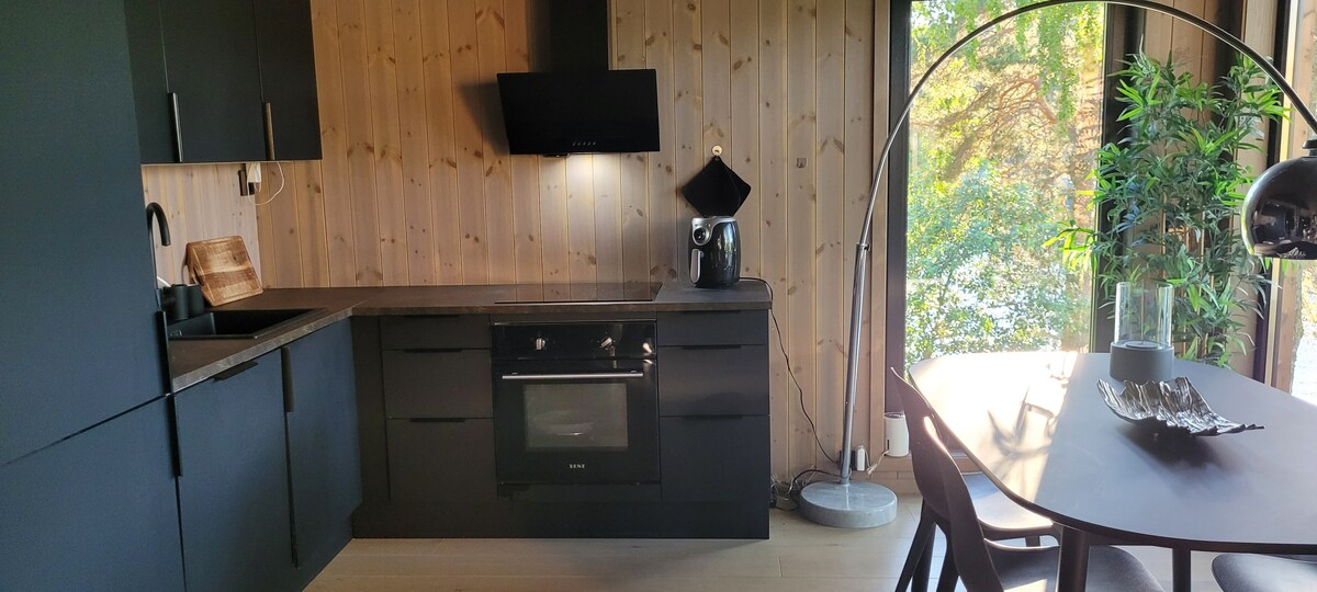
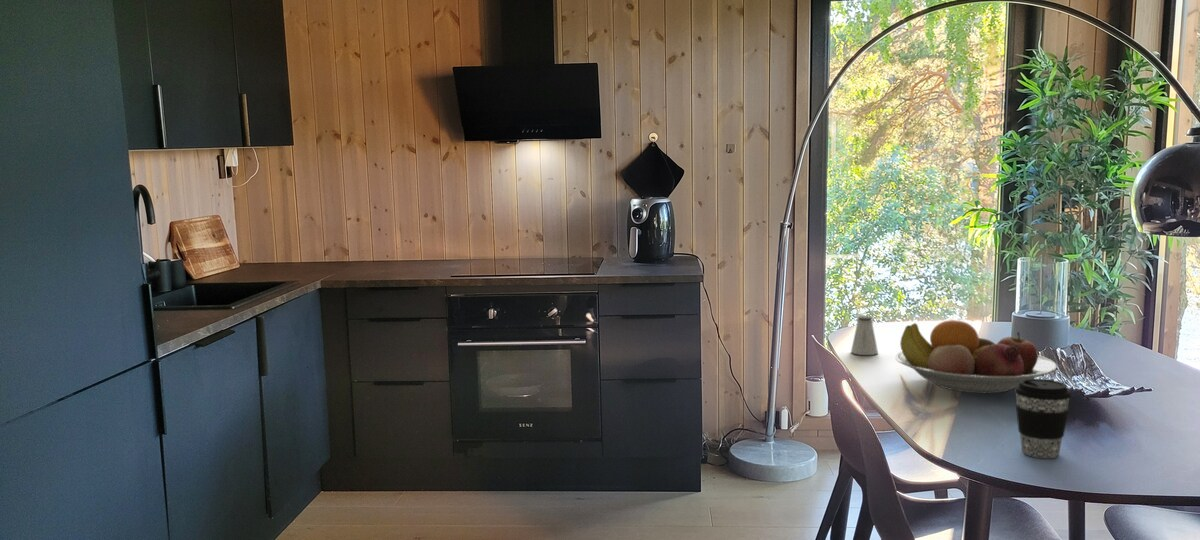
+ coffee cup [1013,378,1073,459]
+ fruit bowl [894,319,1058,394]
+ saltshaker [850,315,879,356]
